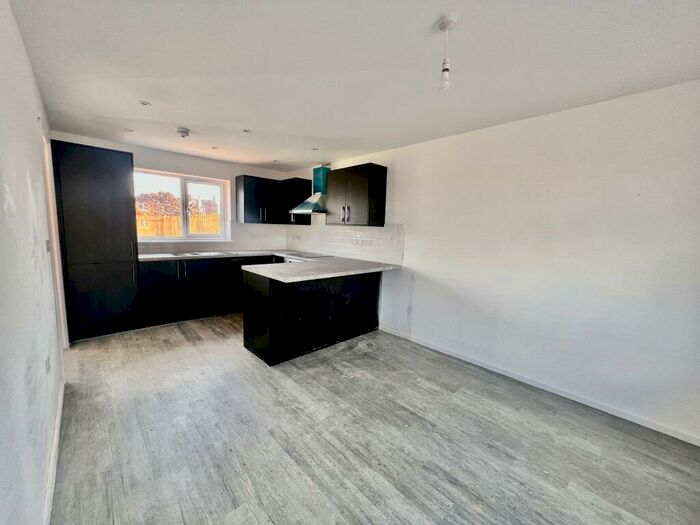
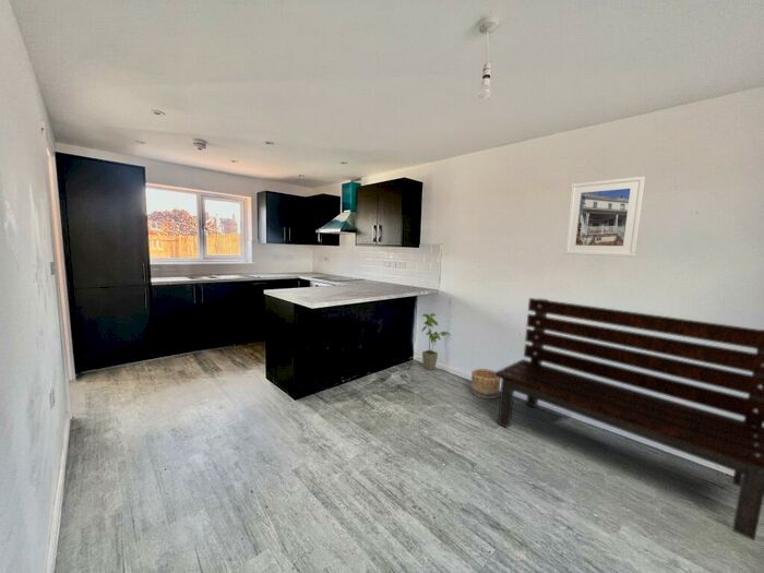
+ basket [469,368,501,399]
+ bench [494,297,764,542]
+ house plant [420,312,453,371]
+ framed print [563,176,646,258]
